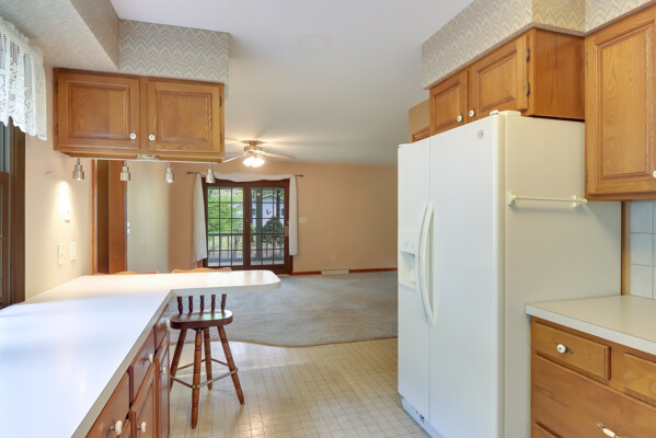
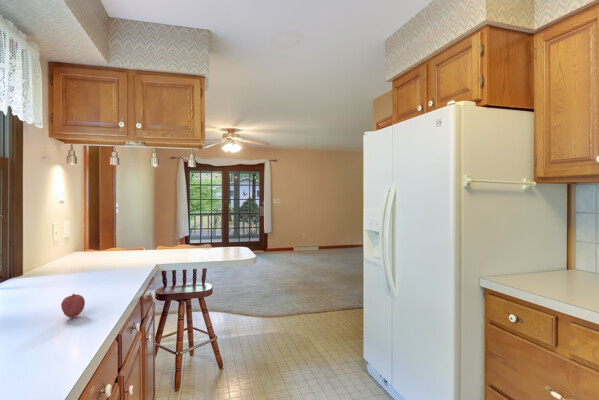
+ fruit [60,292,86,319]
